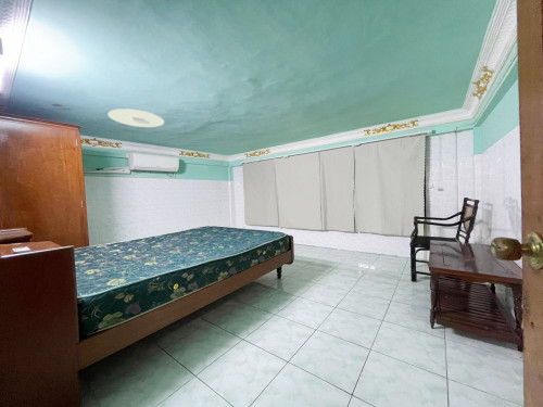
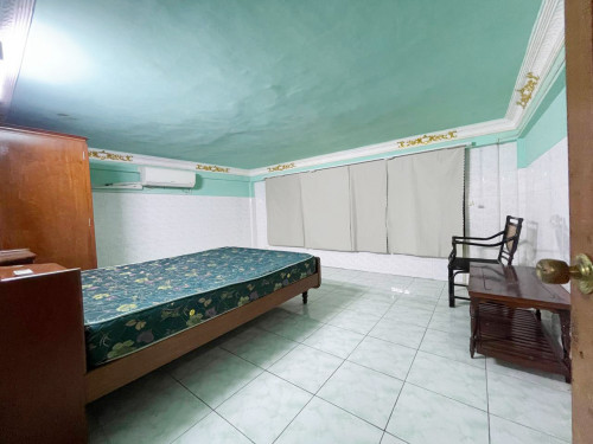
- ceiling light [106,107,165,128]
